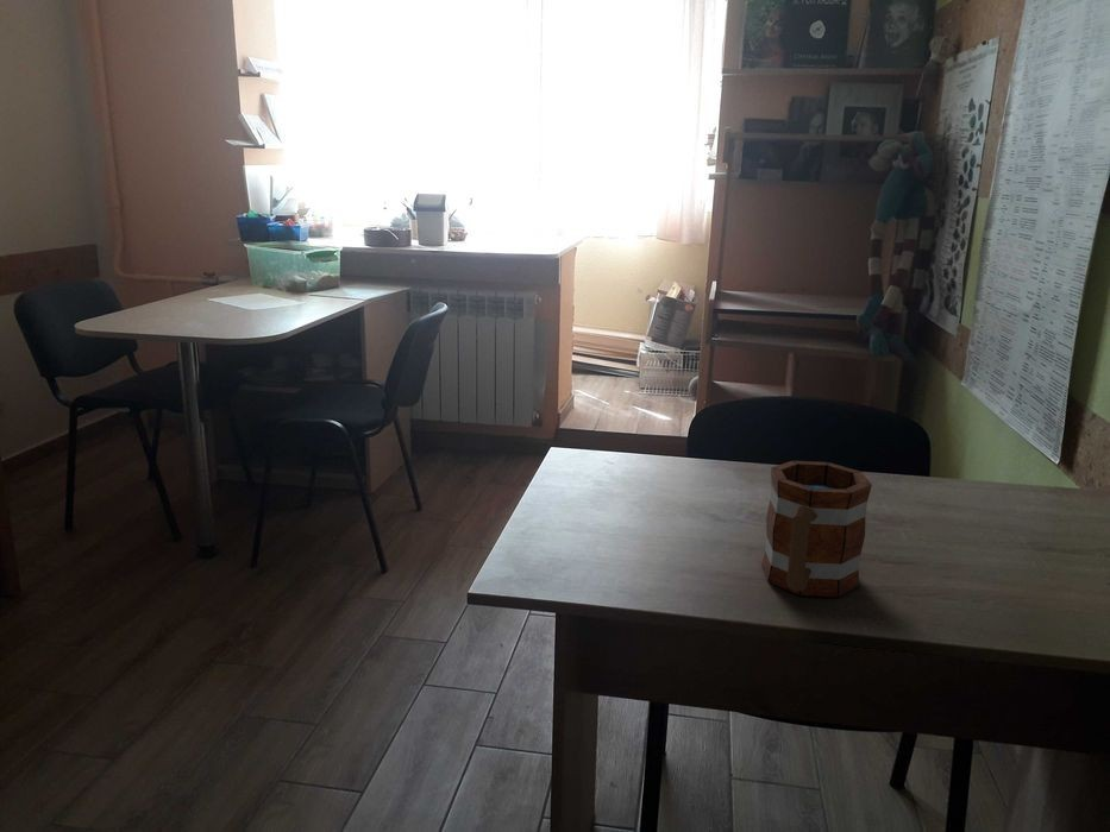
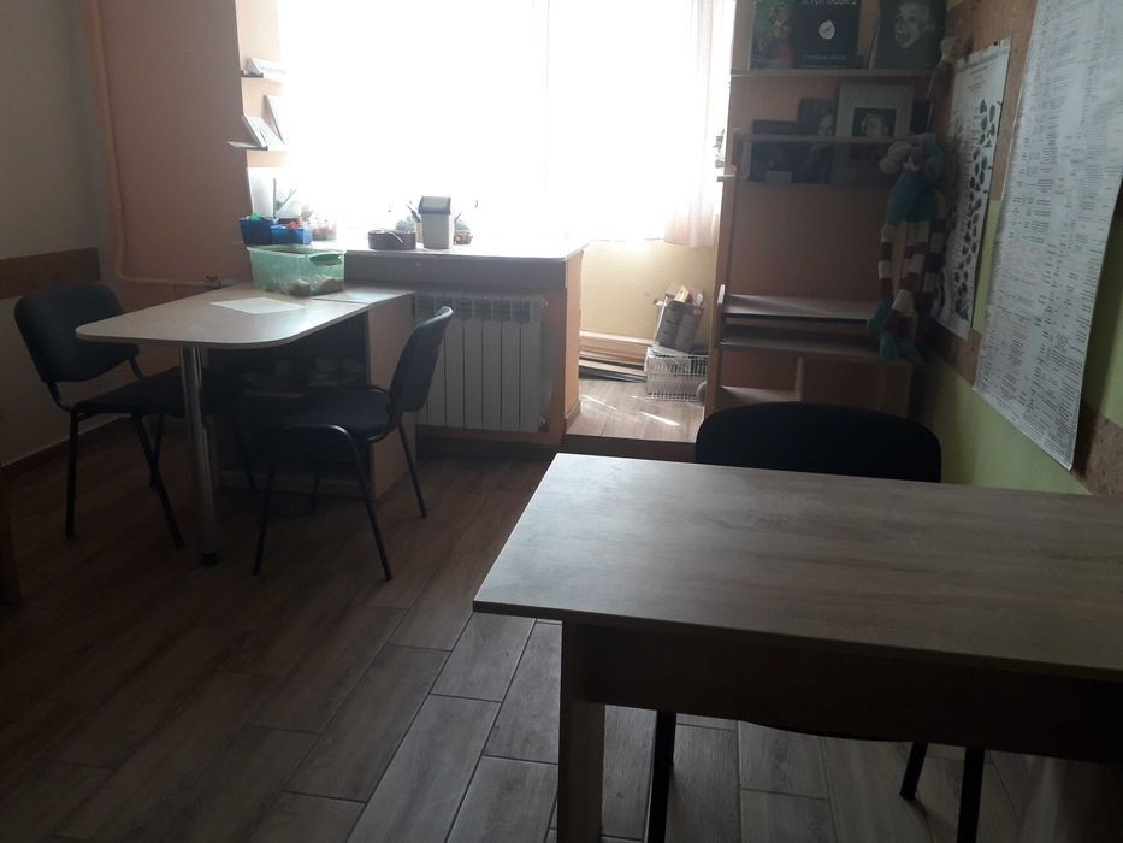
- mug [760,460,873,598]
